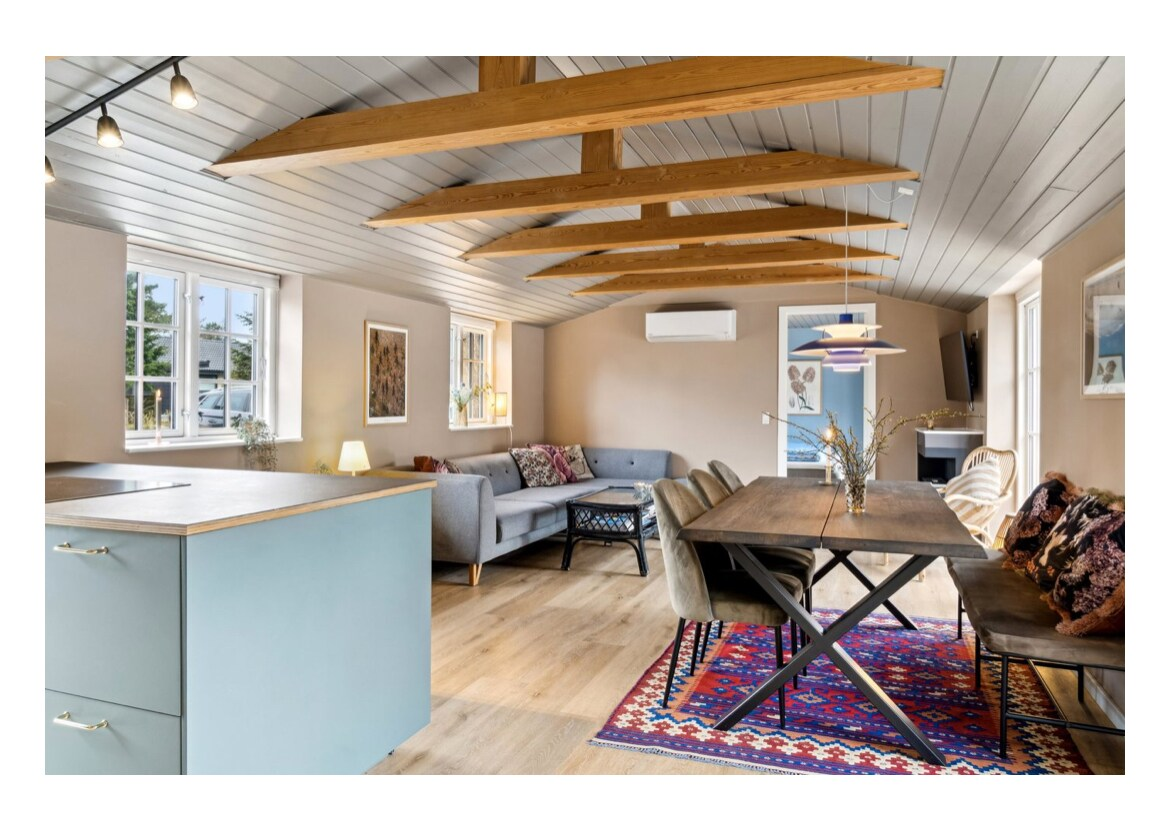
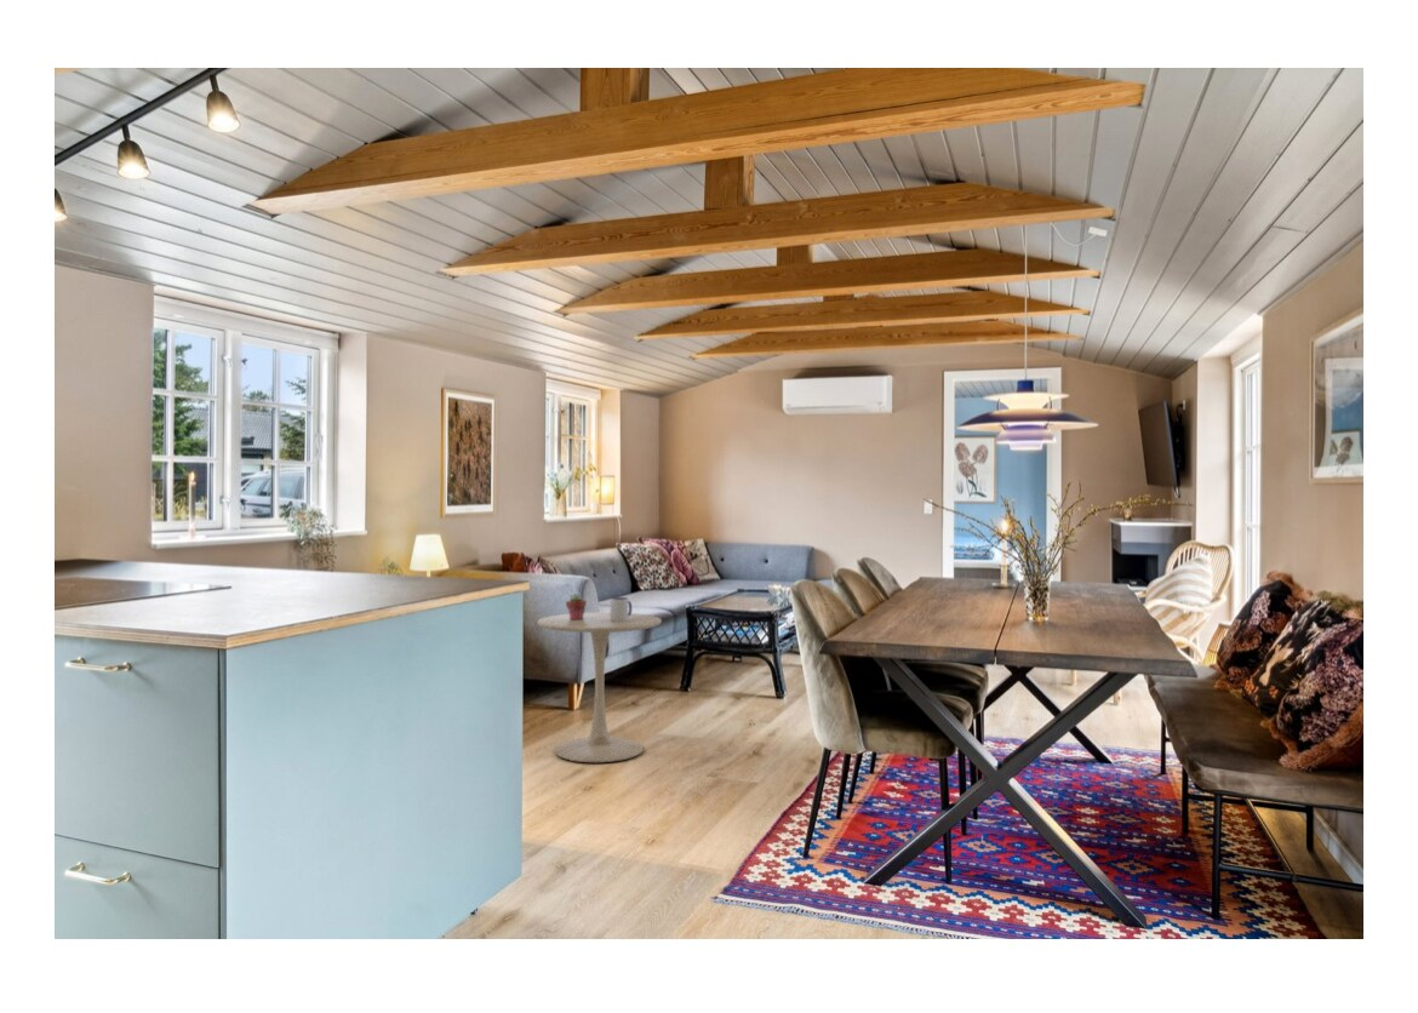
+ side table [536,611,663,763]
+ mug [610,596,633,622]
+ potted succulent [565,593,588,620]
